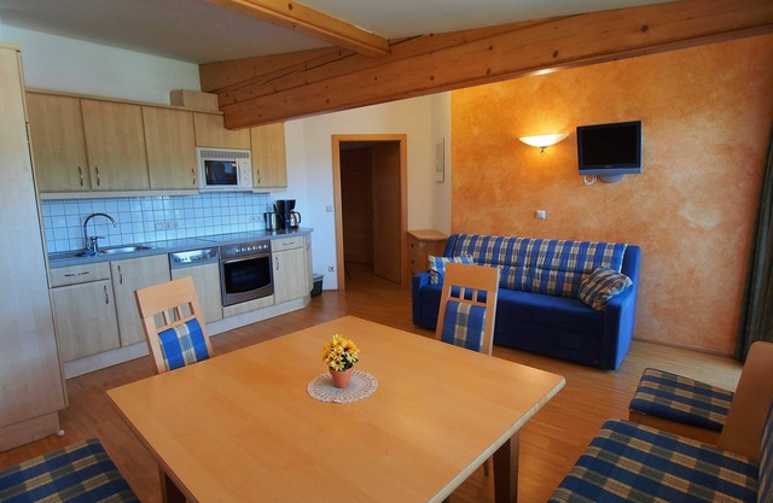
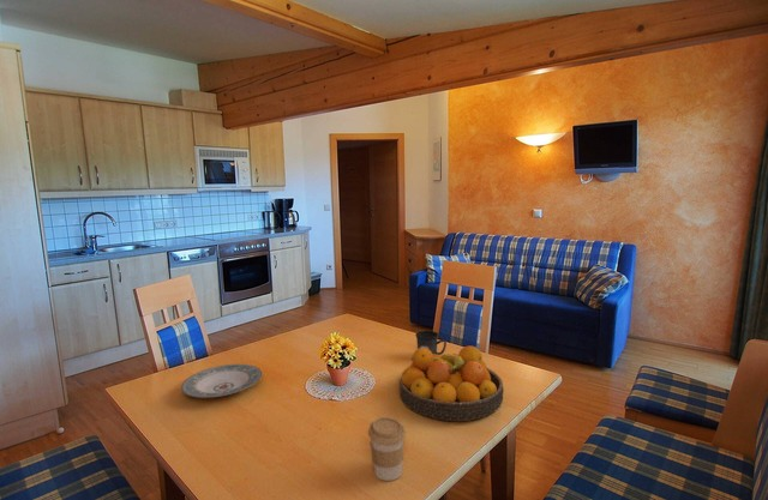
+ coffee cup [367,416,407,482]
+ fruit bowl [398,344,505,422]
+ mug [414,330,448,355]
+ plate [180,363,263,398]
